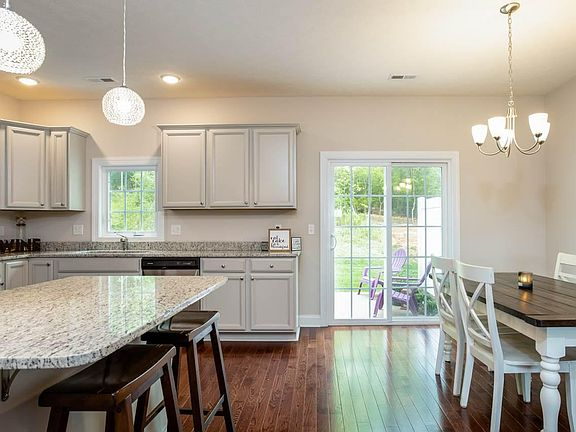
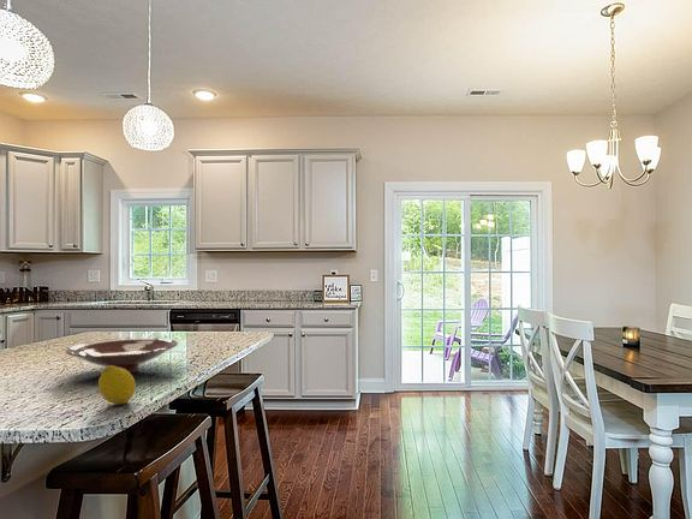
+ fruit [97,366,137,405]
+ bowl [65,336,179,374]
